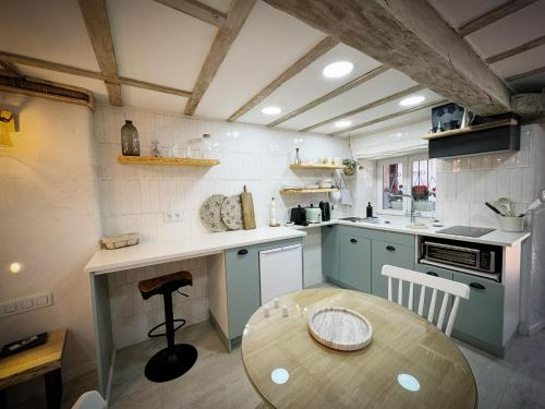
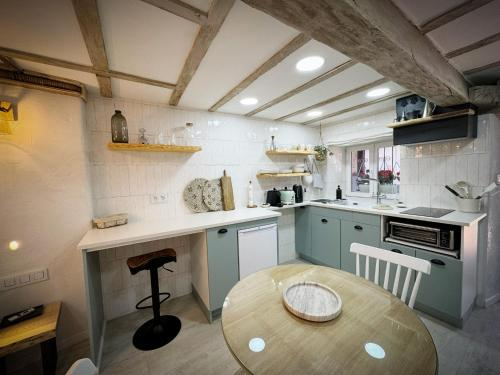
- candle [264,297,289,317]
